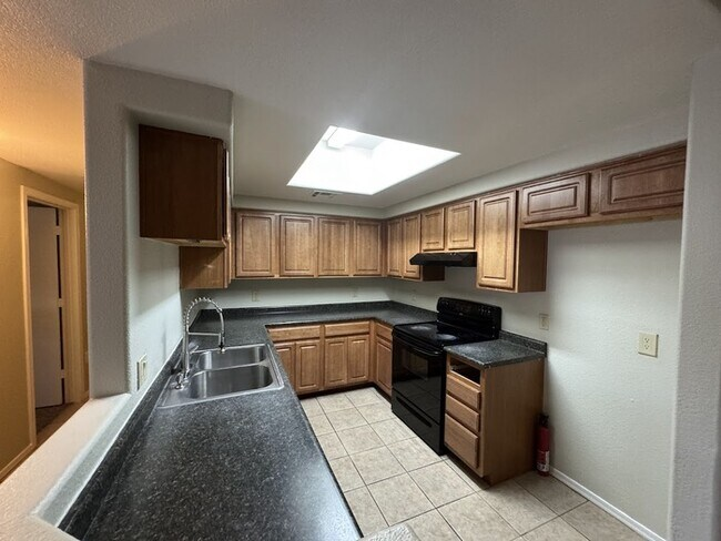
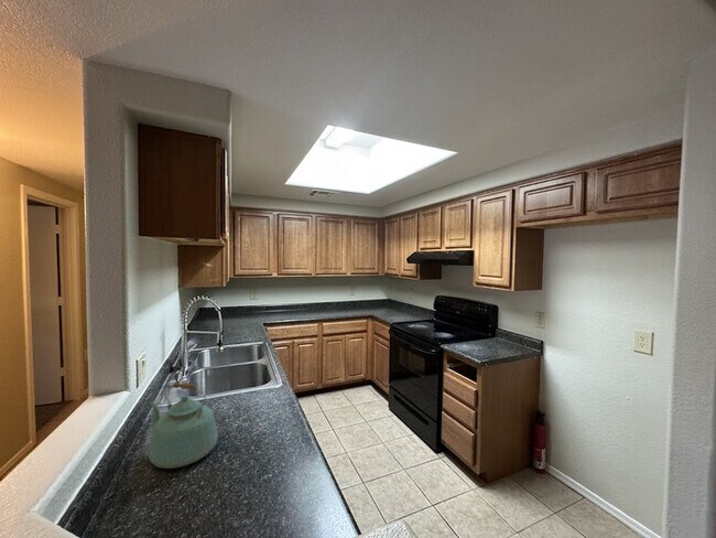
+ kettle [148,381,219,470]
